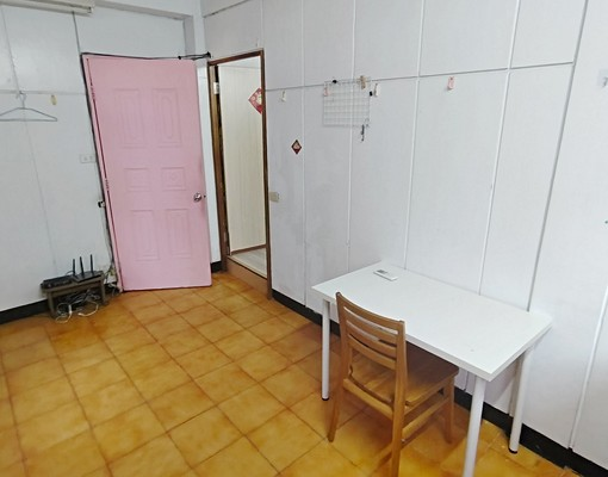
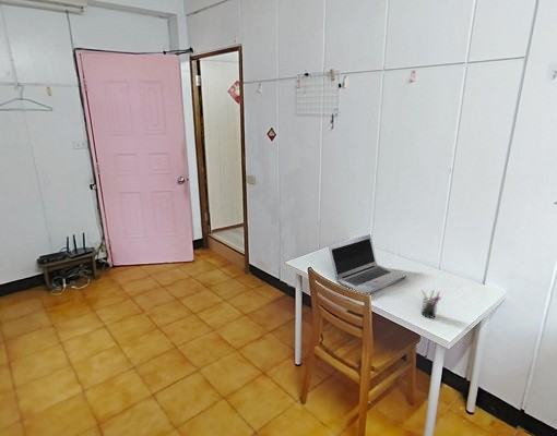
+ laptop [328,233,407,294]
+ pen holder [420,289,441,319]
